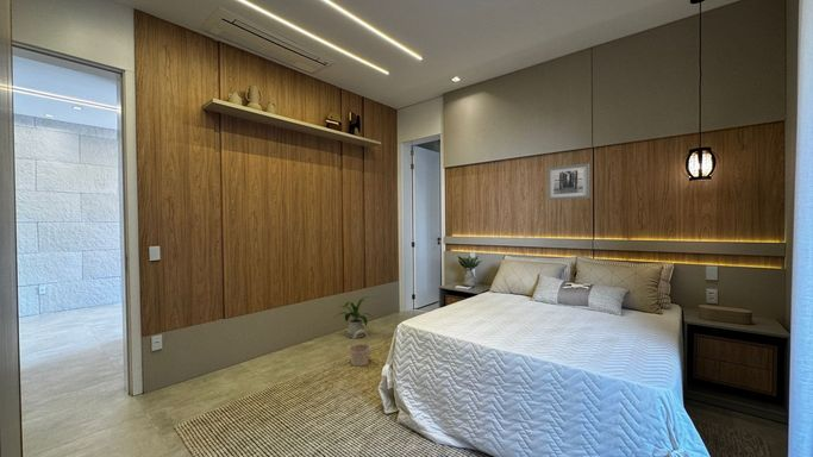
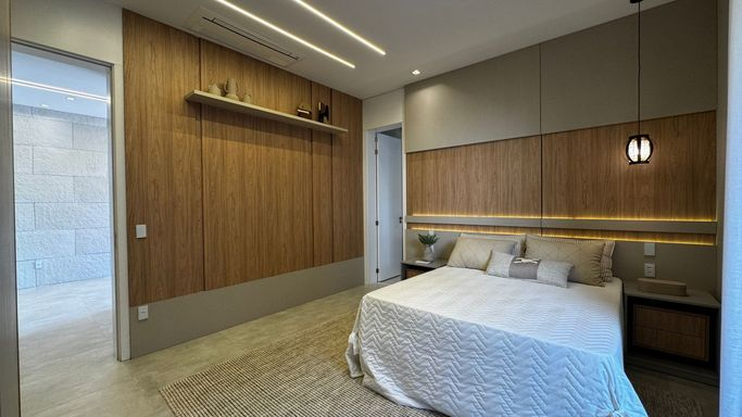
- house plant [334,295,374,339]
- basket [348,330,371,368]
- wall art [546,162,590,201]
